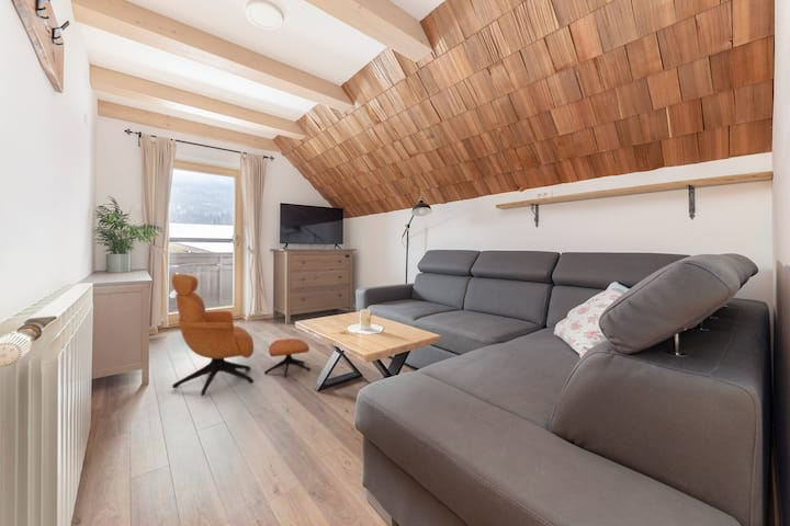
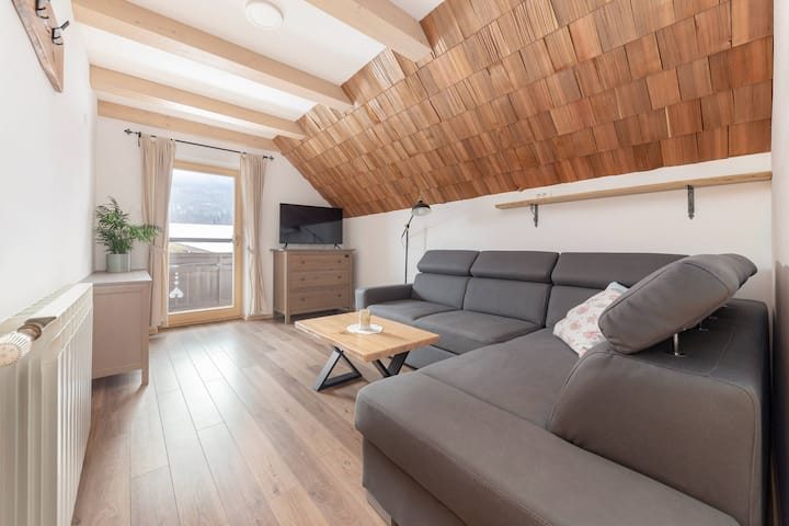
- armchair [171,273,312,397]
